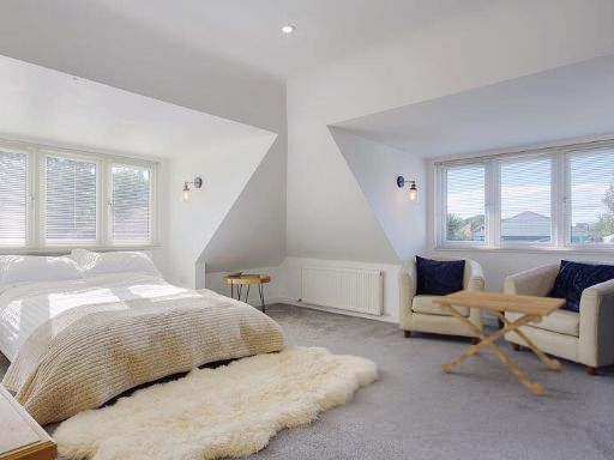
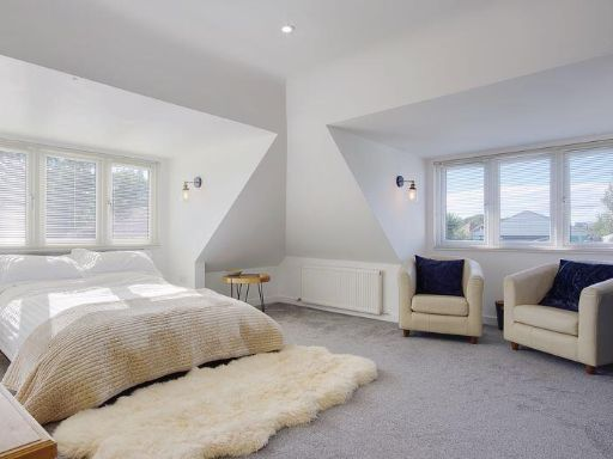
- side table [431,289,567,395]
